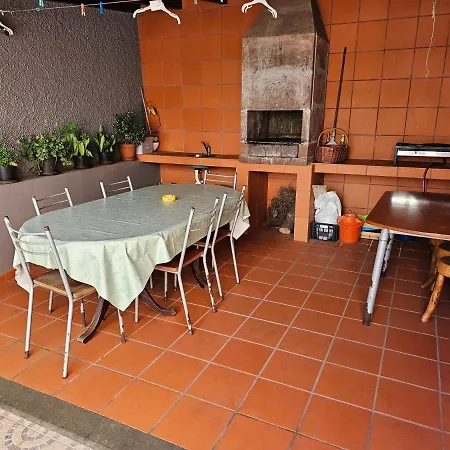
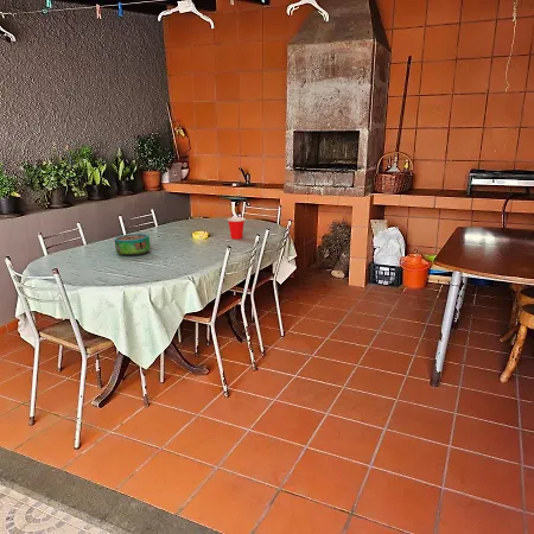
+ decorative bowl [114,233,152,258]
+ cup [227,216,247,240]
